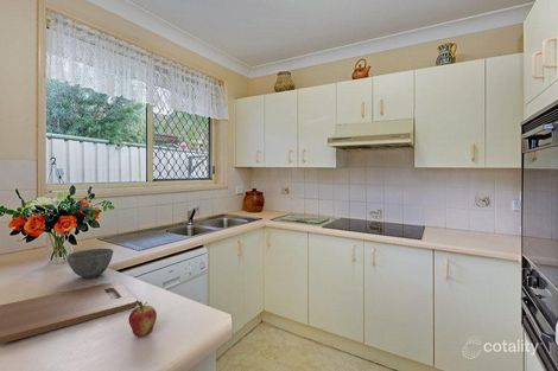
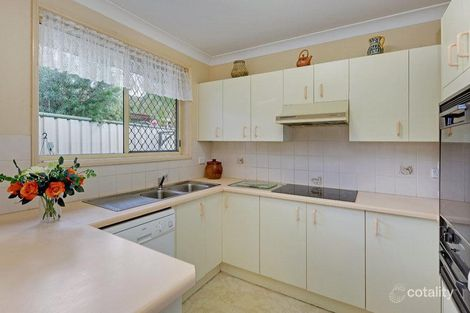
- fruit [127,300,158,338]
- cutting board [0,281,138,345]
- bowl [65,248,114,279]
